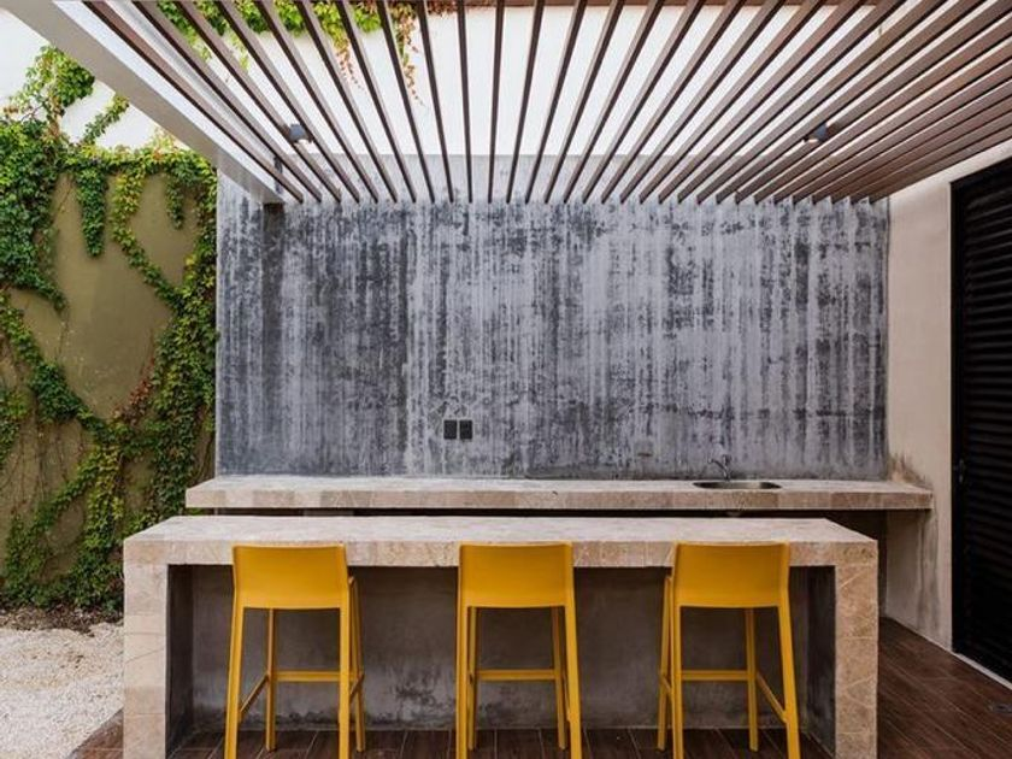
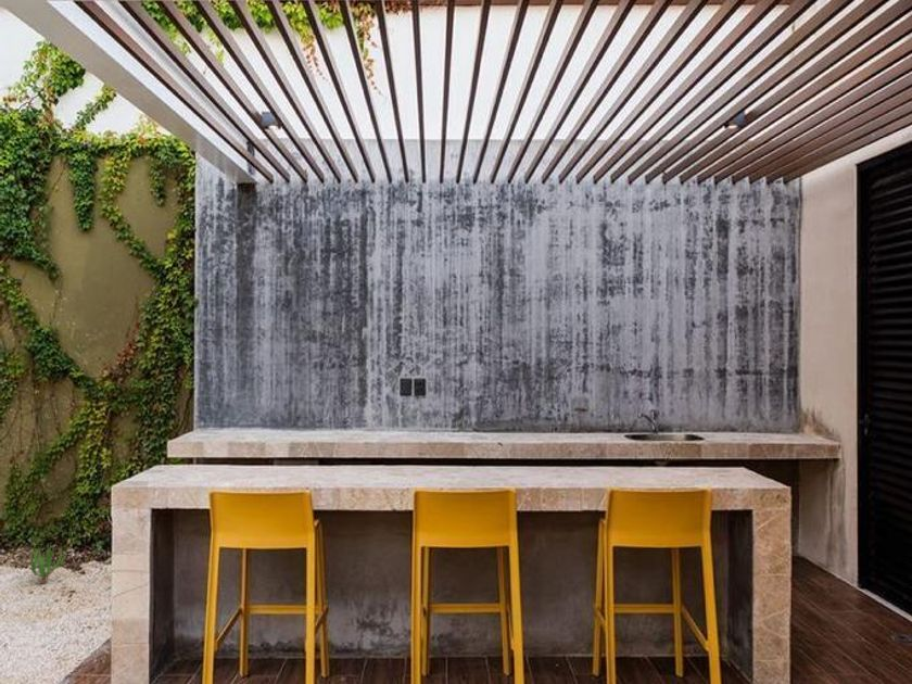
+ decorative plant [29,543,68,584]
